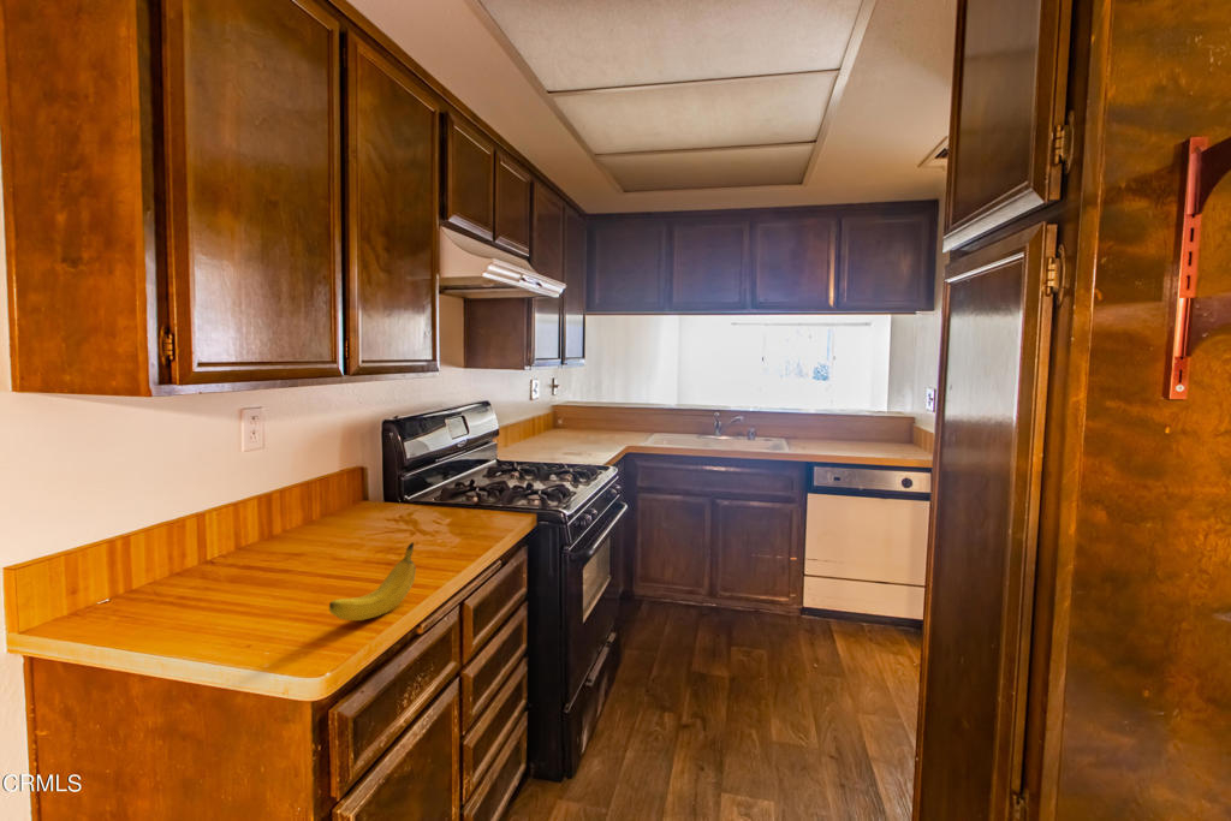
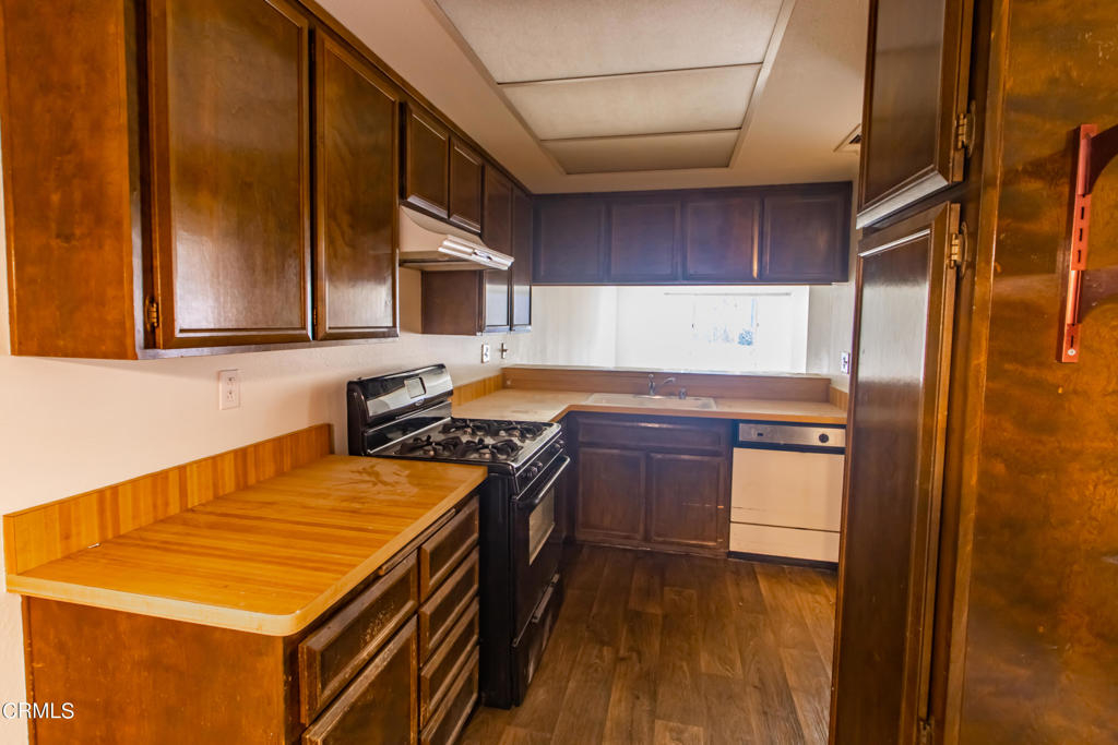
- fruit [328,541,417,621]
